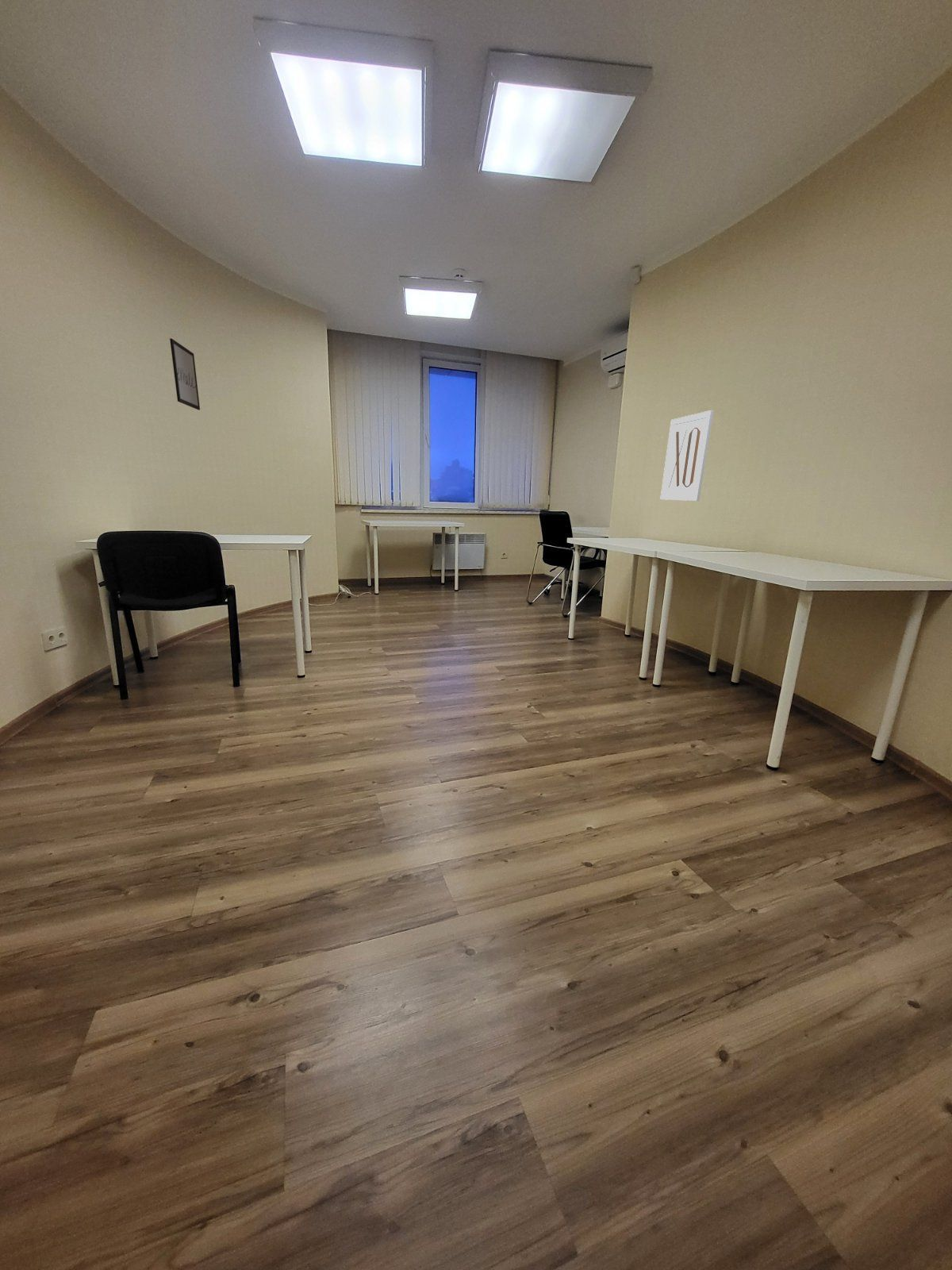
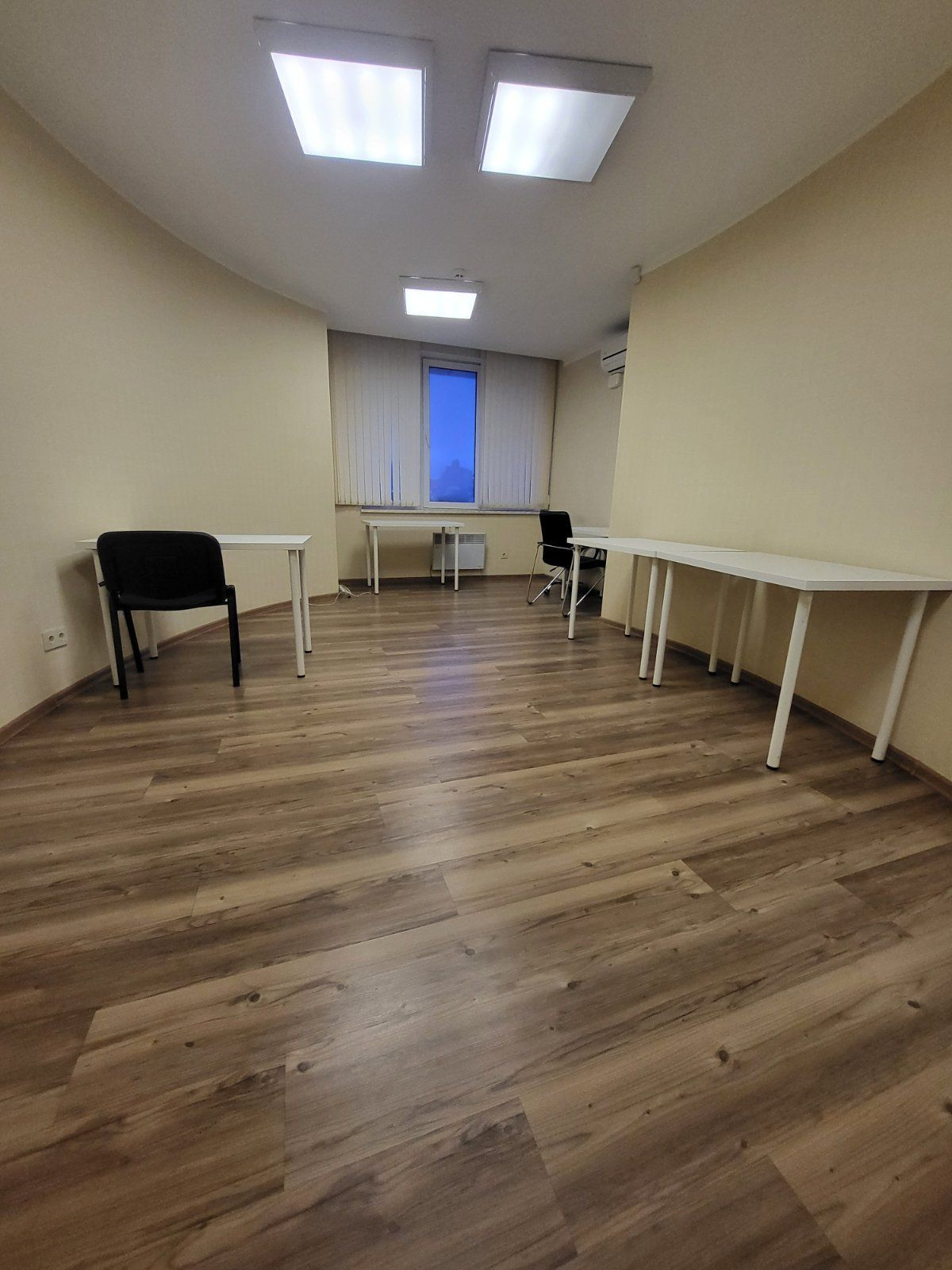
- wall art [169,337,201,411]
- wall art [659,410,714,502]
